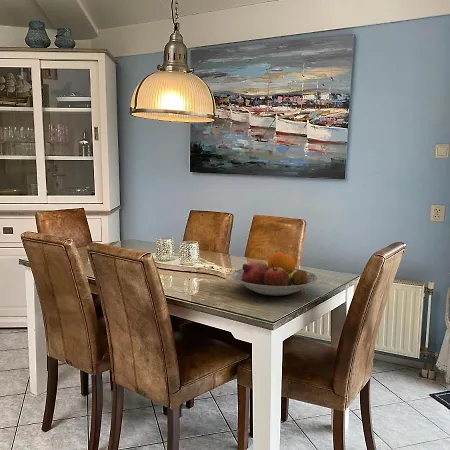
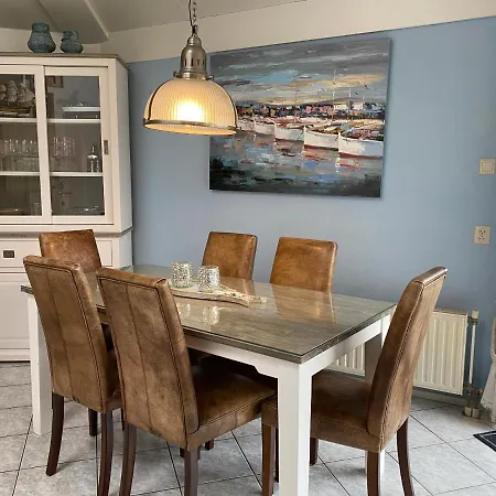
- fruit bowl [230,250,318,297]
